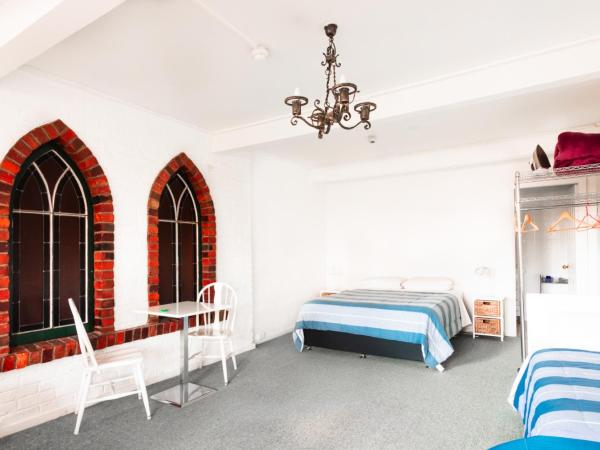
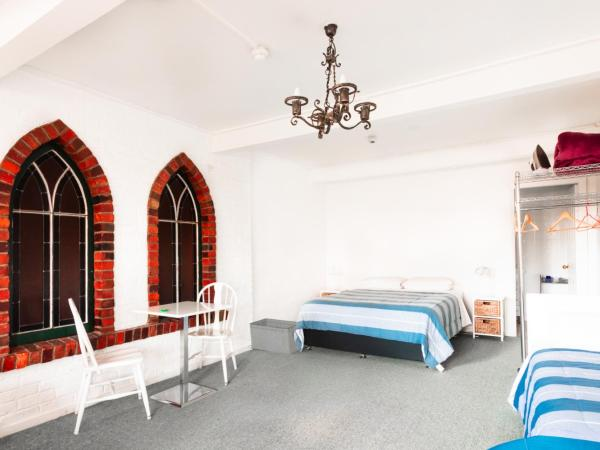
+ storage bin [249,317,301,355]
